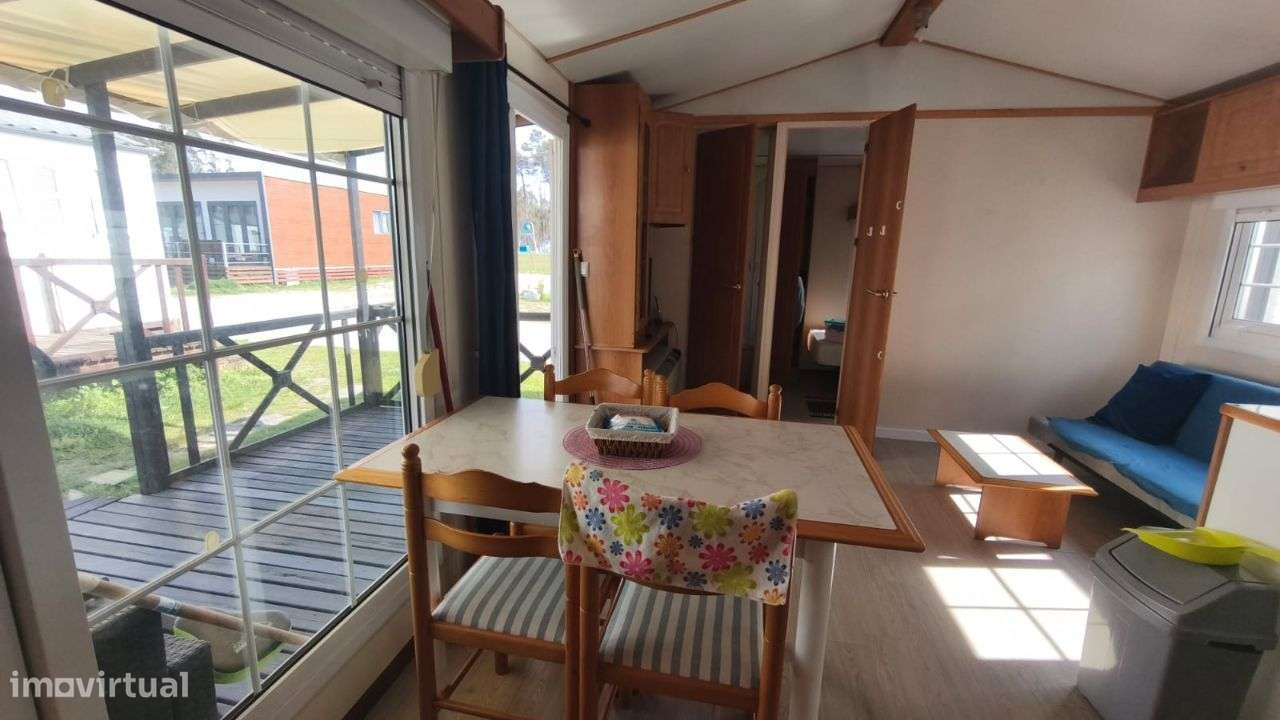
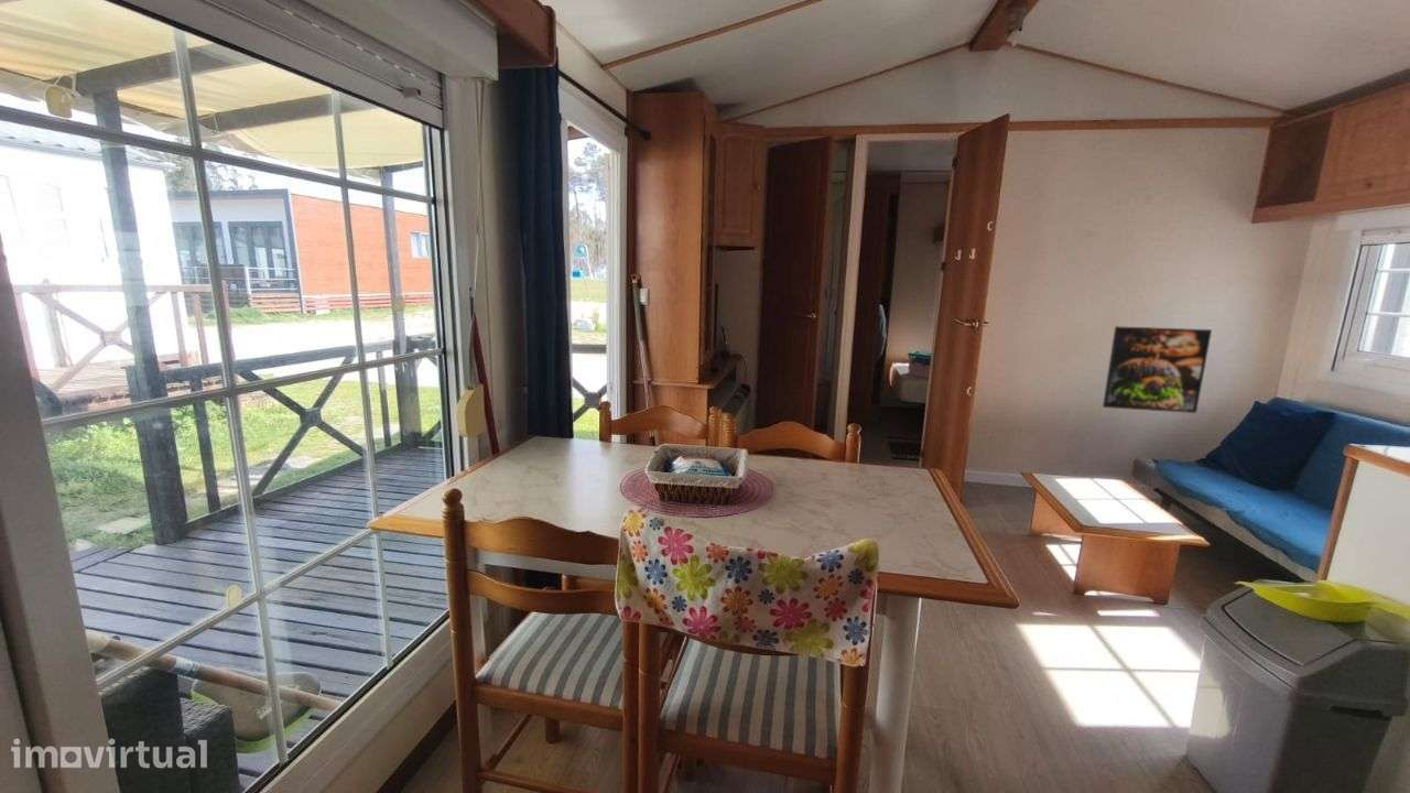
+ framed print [1102,325,1213,414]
